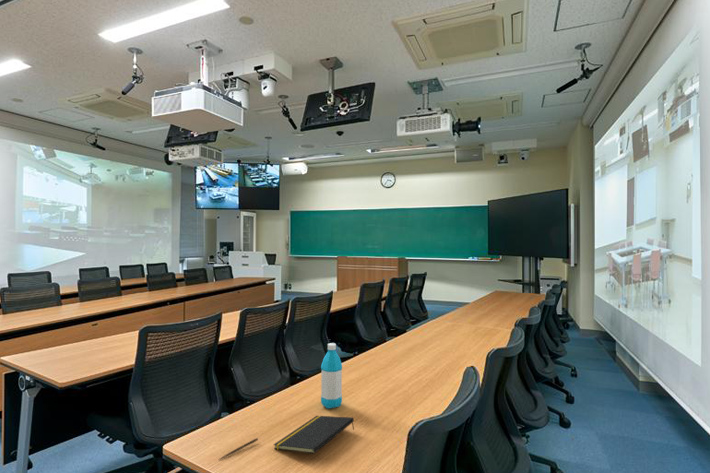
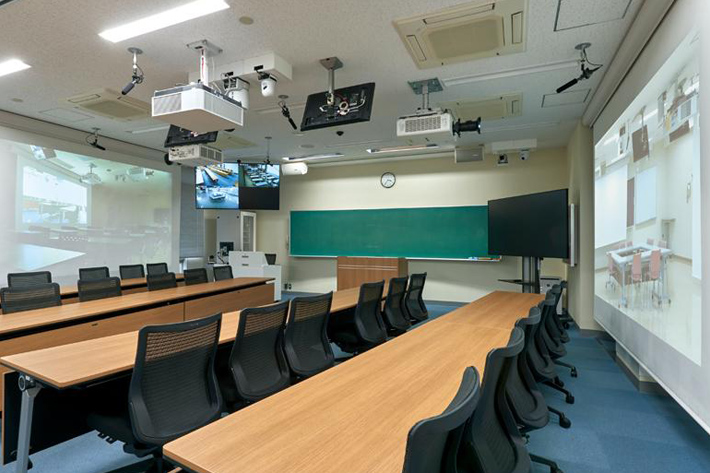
- pen [217,437,259,461]
- notepad [273,415,355,455]
- water bottle [320,342,343,410]
